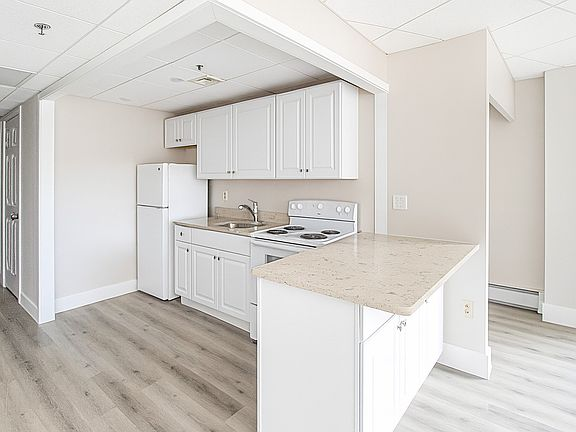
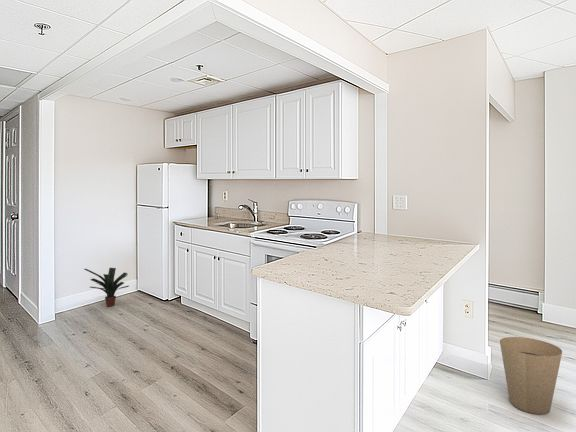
+ trash can [499,336,563,415]
+ potted plant [83,267,130,308]
